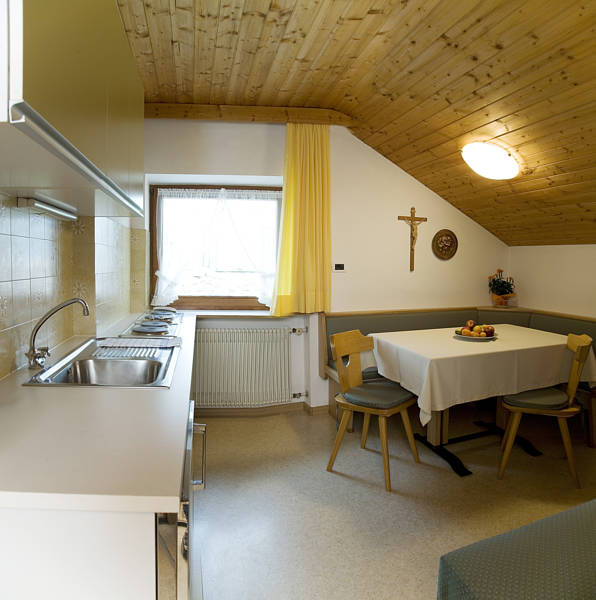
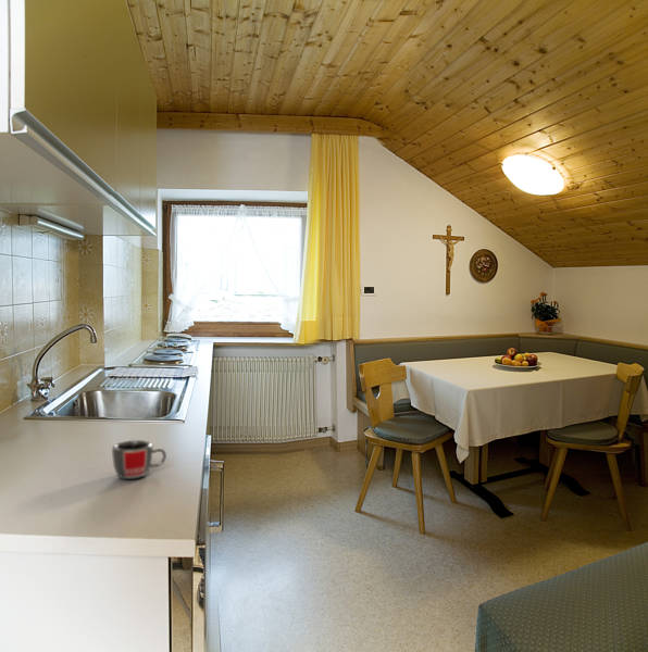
+ mug [111,439,167,480]
